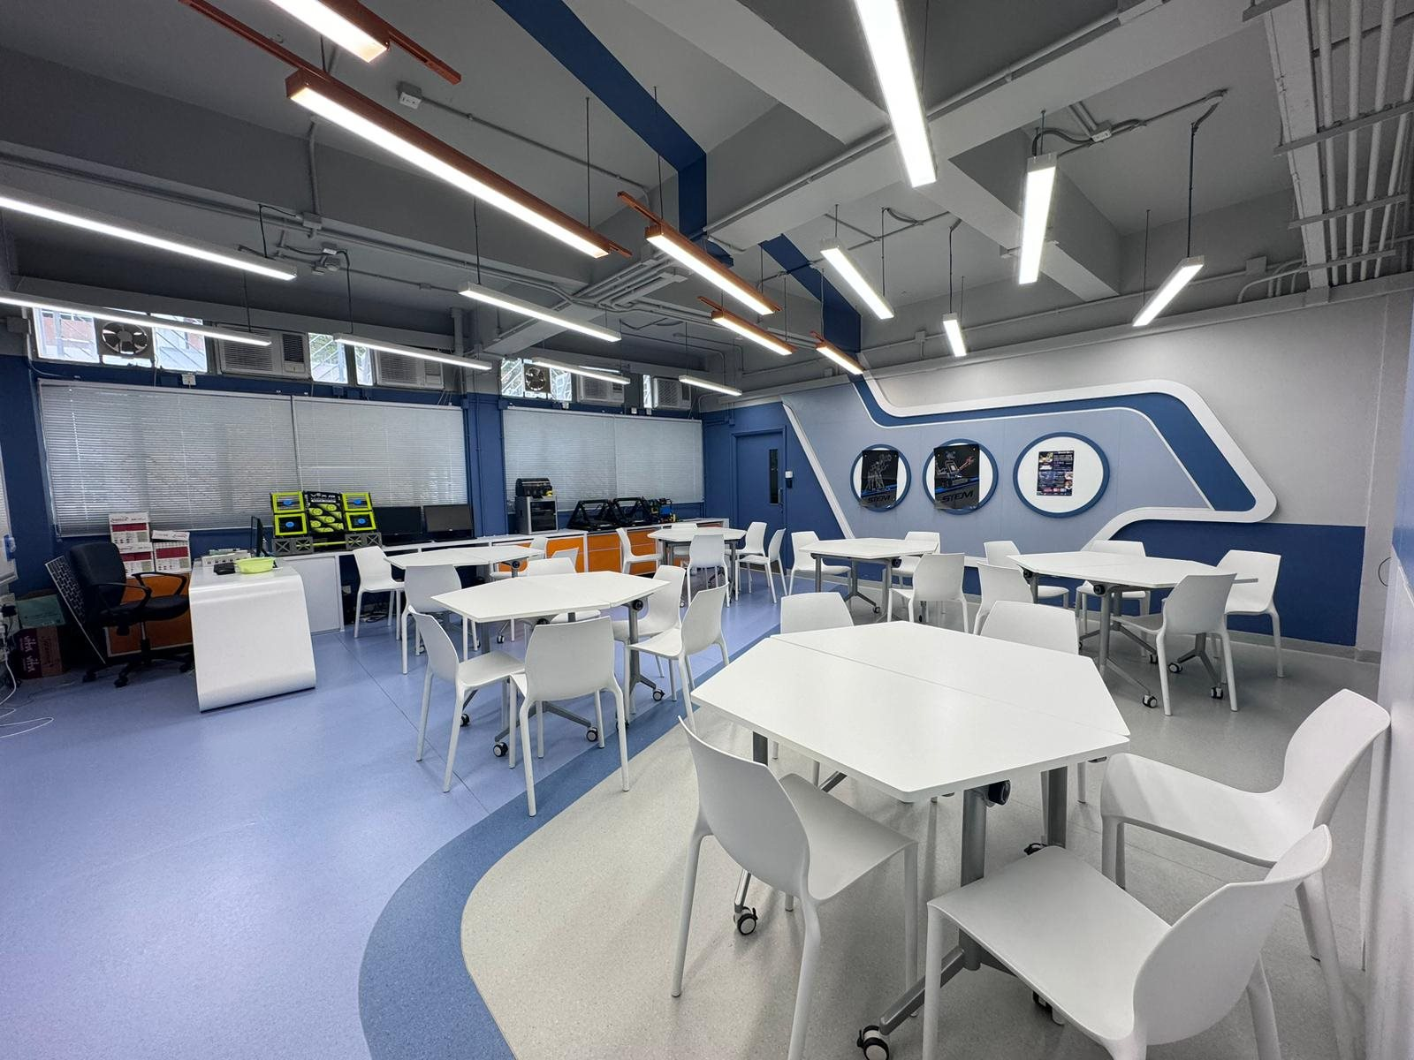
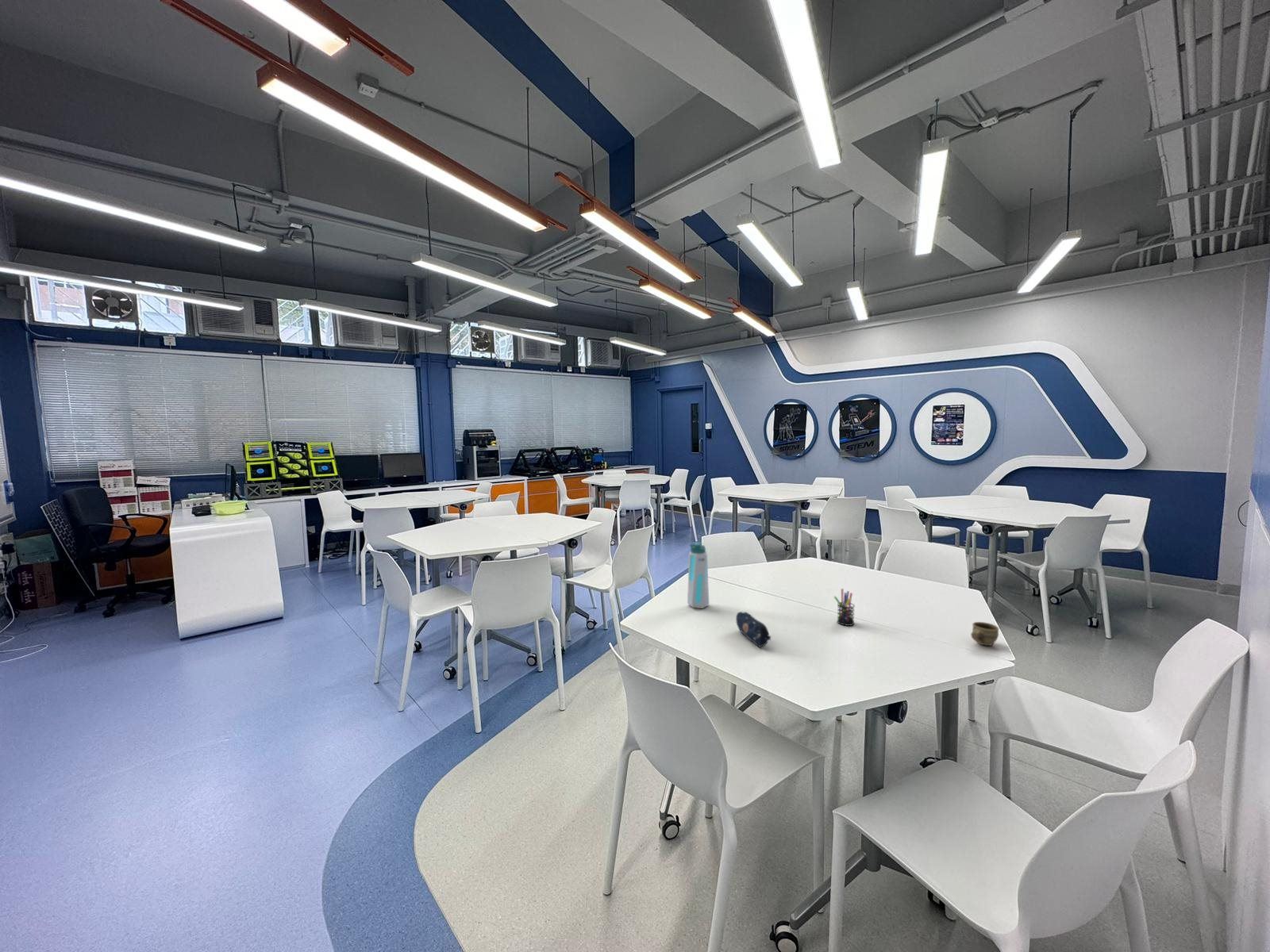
+ water bottle [687,542,710,609]
+ pen holder [833,588,856,627]
+ pencil case [735,611,772,648]
+ cup [970,621,1000,647]
